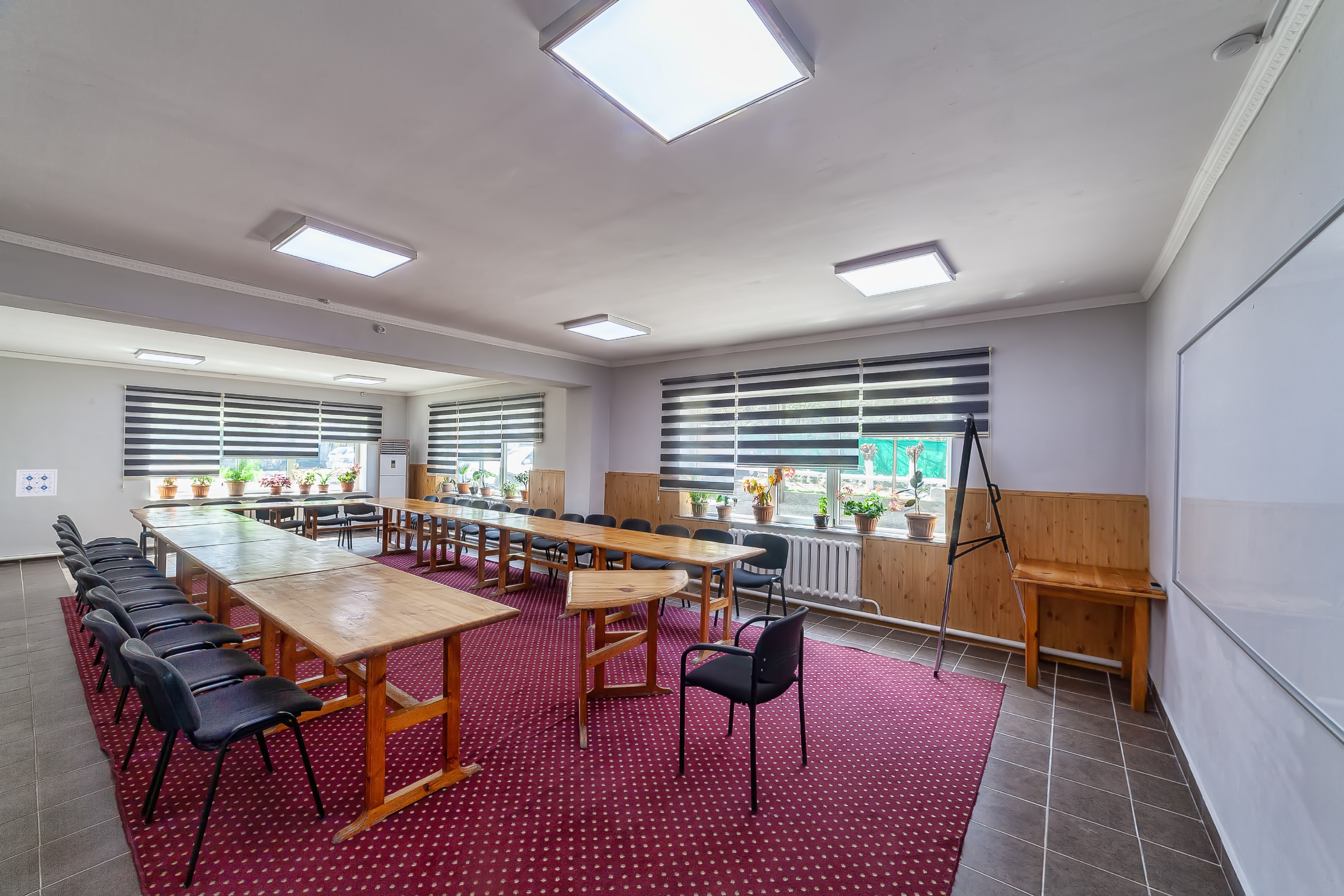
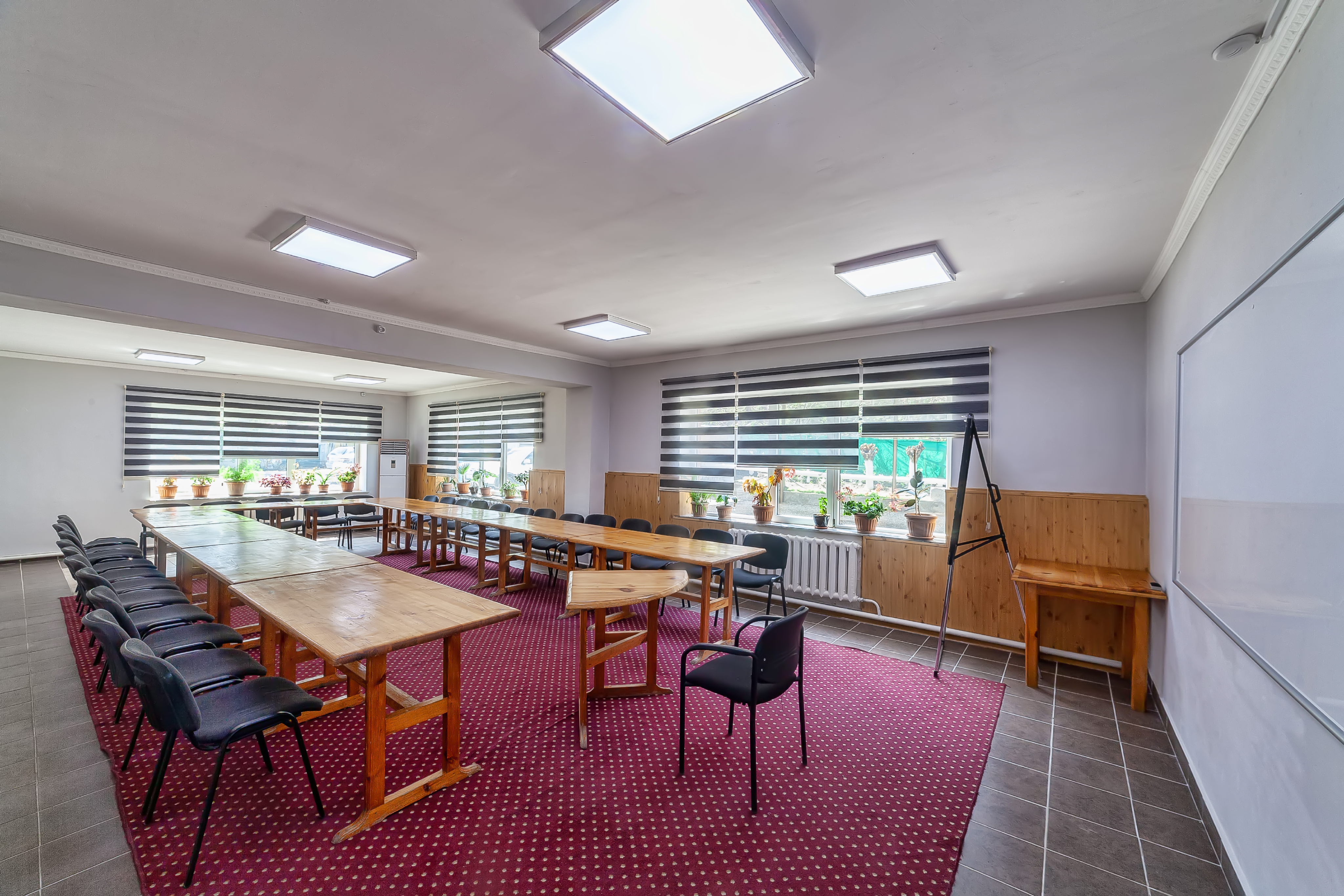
- wall art [15,469,58,497]
